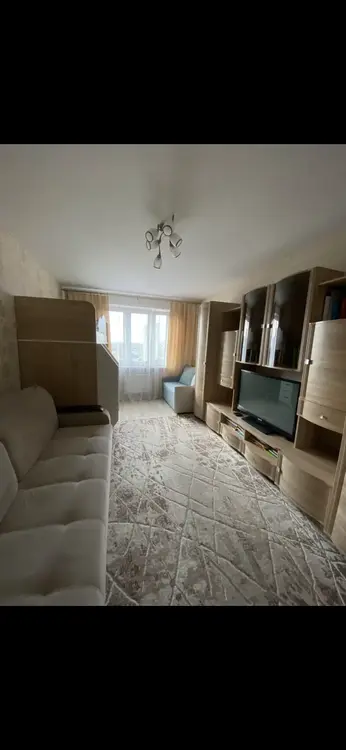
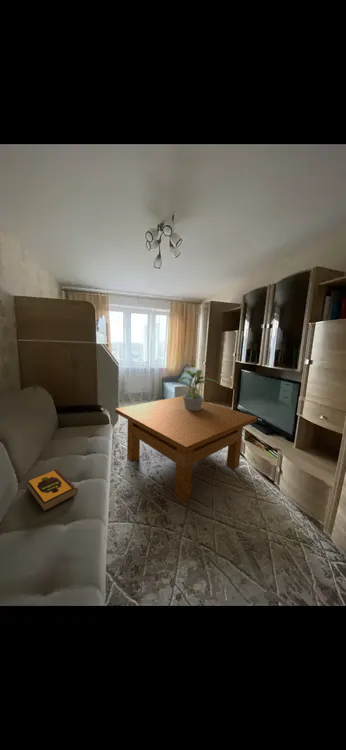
+ table [114,395,258,505]
+ hardback book [26,468,79,513]
+ potted plant [171,369,219,410]
